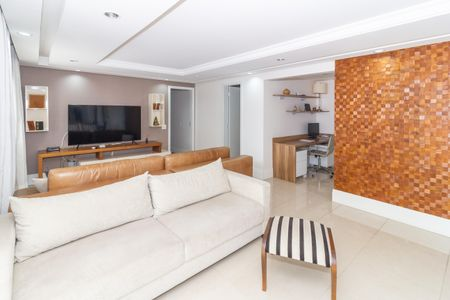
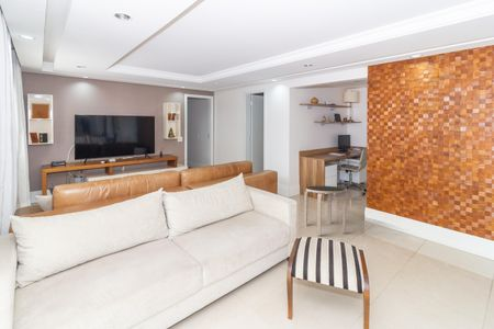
+ side table [303,185,348,236]
